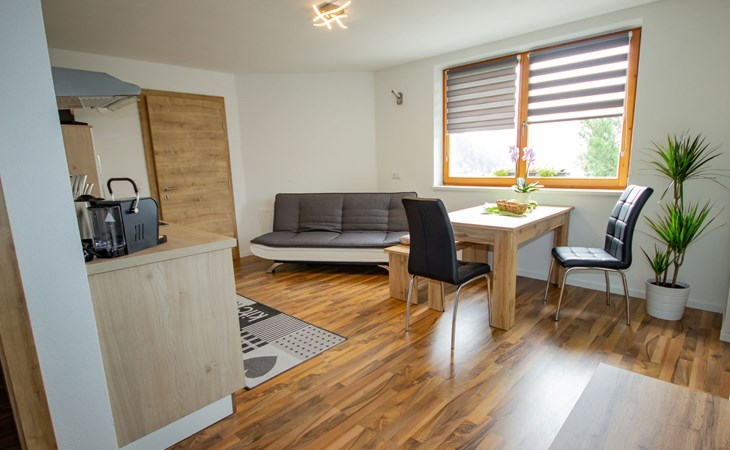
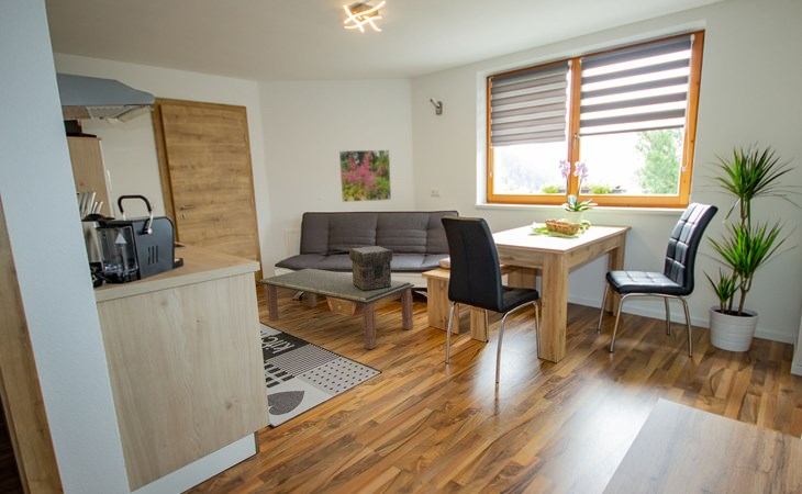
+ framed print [338,149,392,203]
+ decorative box [348,245,393,291]
+ coffee table [256,267,415,350]
